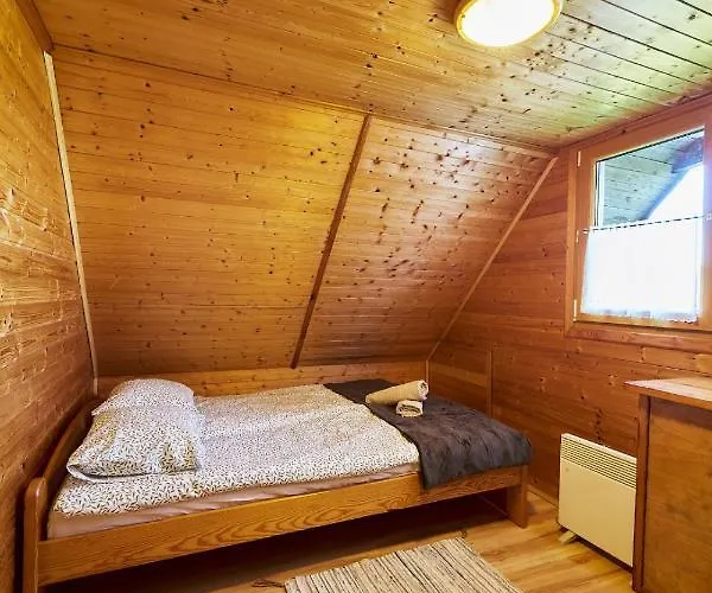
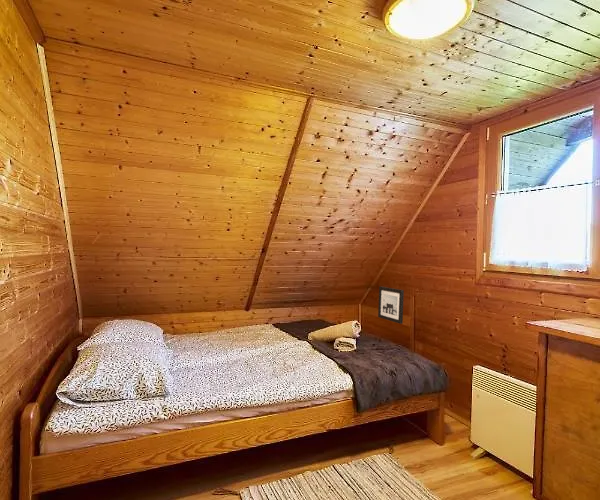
+ wall art [377,286,405,325]
